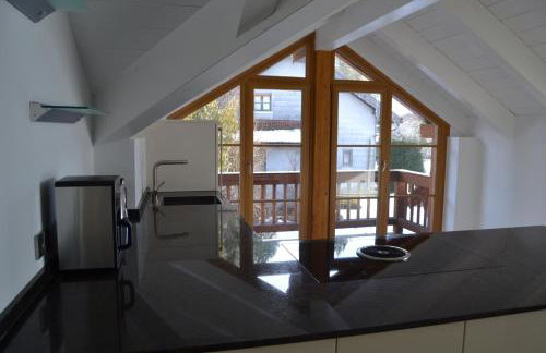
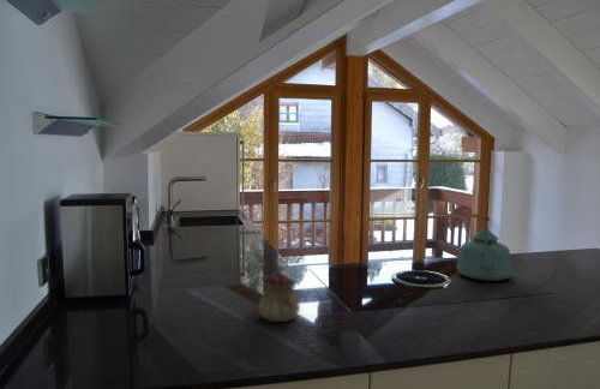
+ kettle [455,214,514,282]
+ teapot [258,265,301,323]
